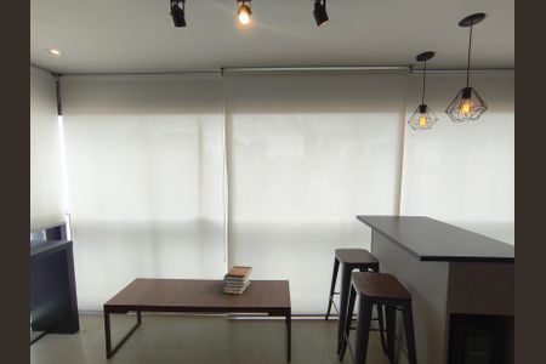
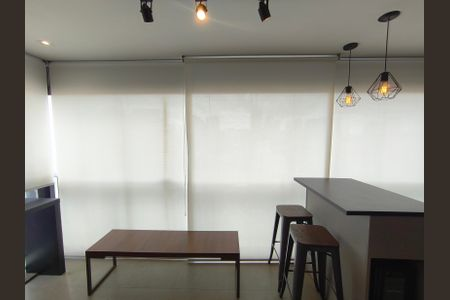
- book stack [222,265,254,295]
